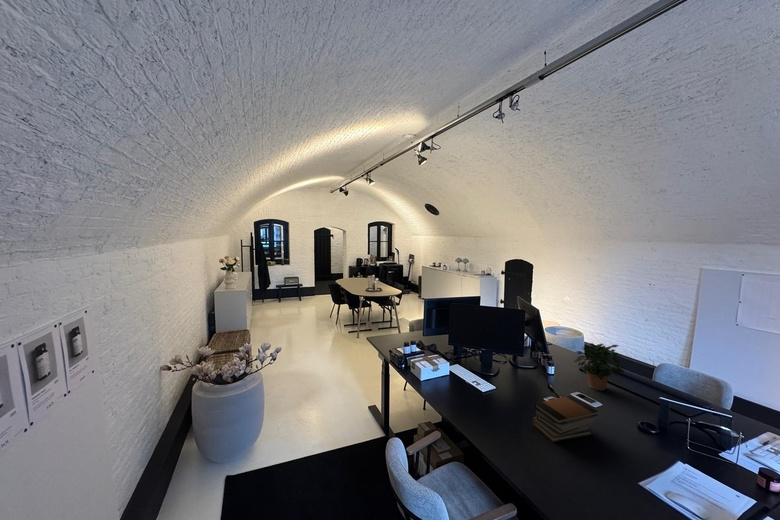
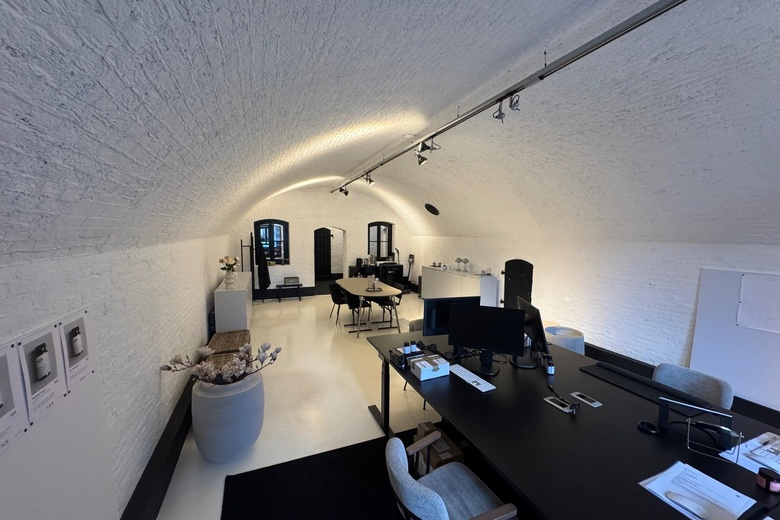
- potted plant [572,341,625,391]
- book stack [532,395,599,443]
